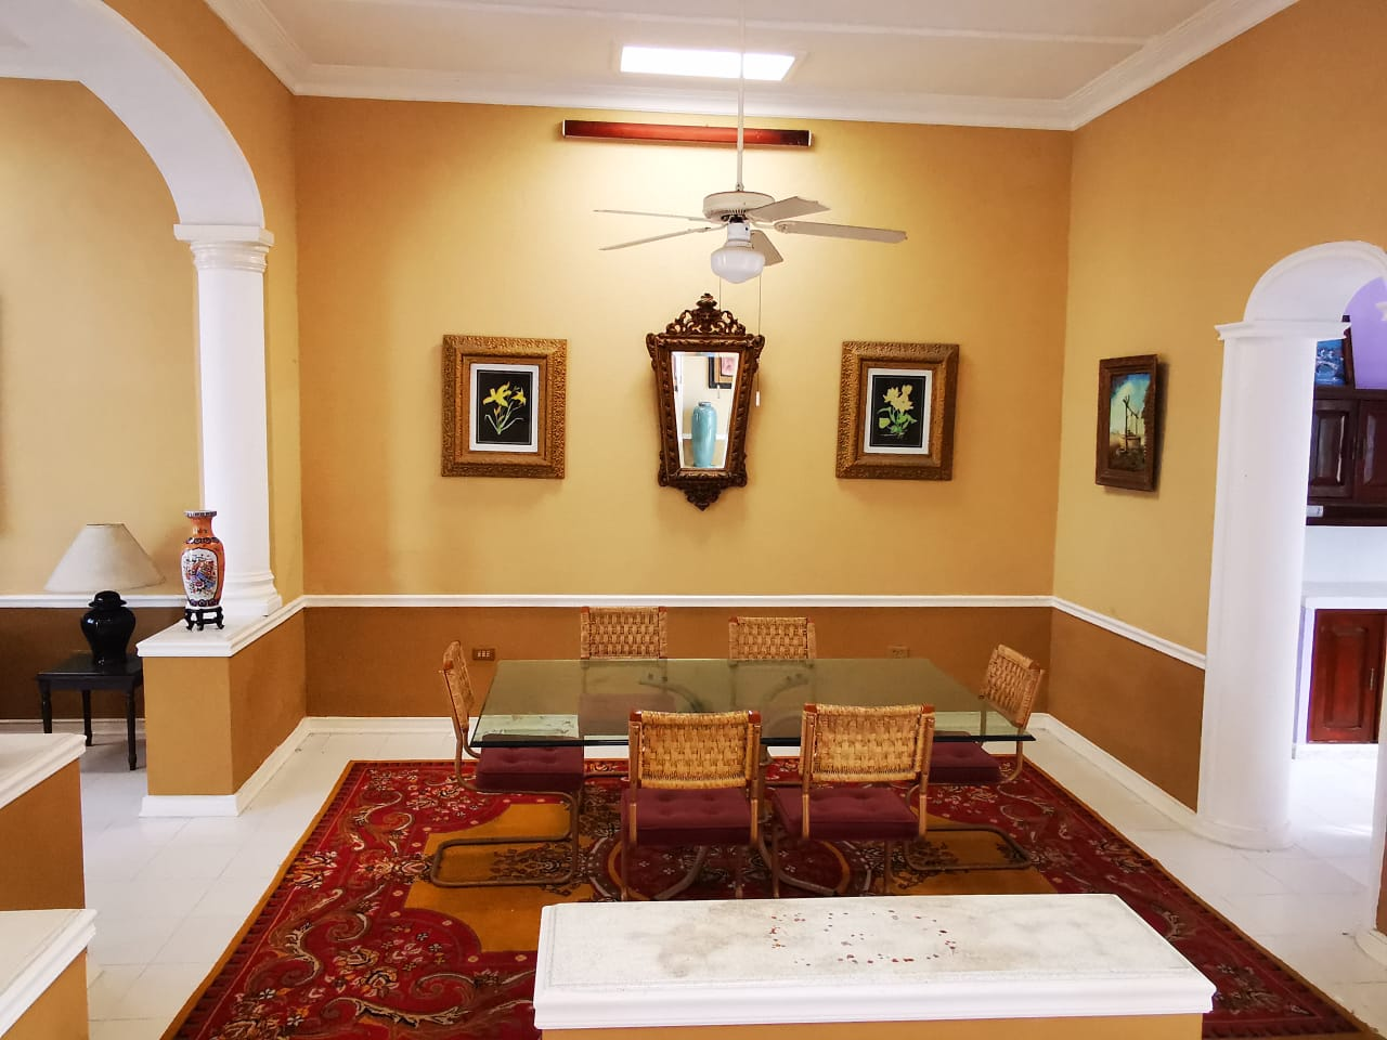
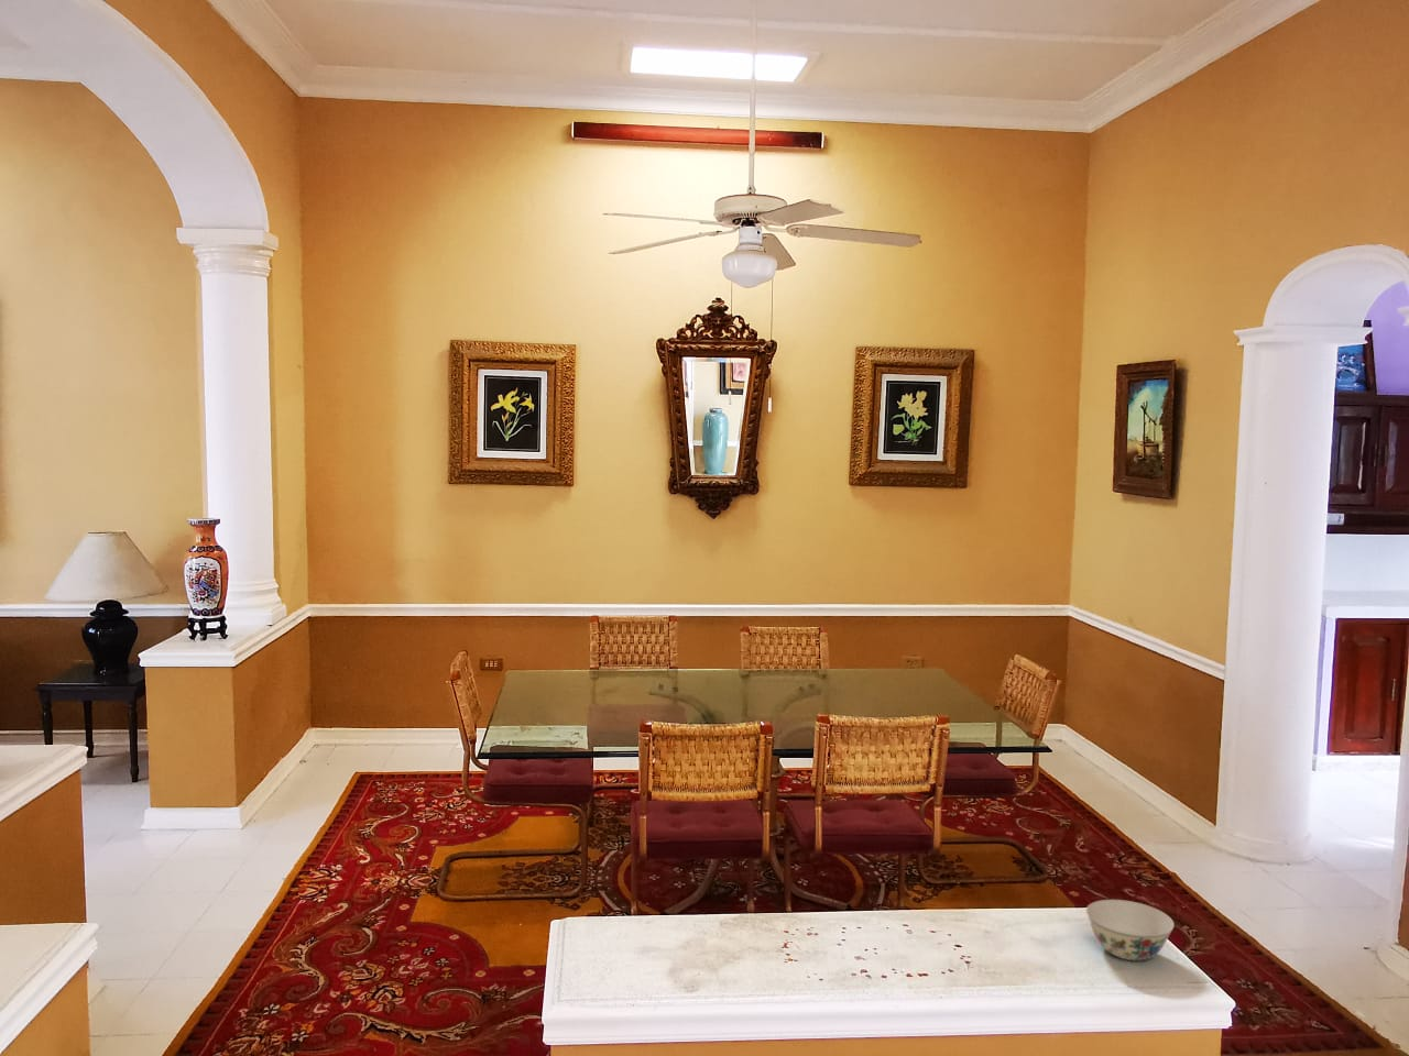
+ chinaware [1085,898,1176,962]
